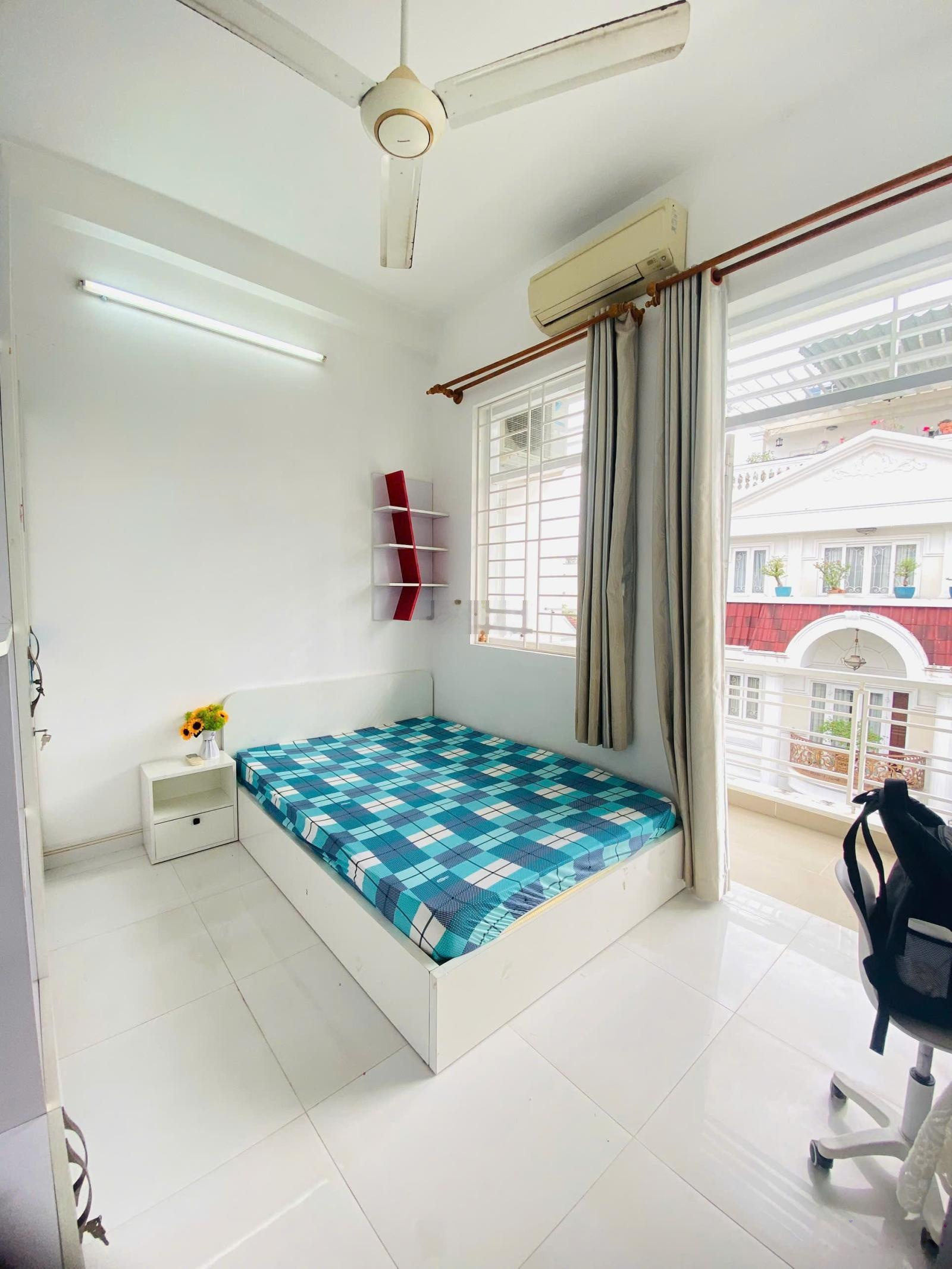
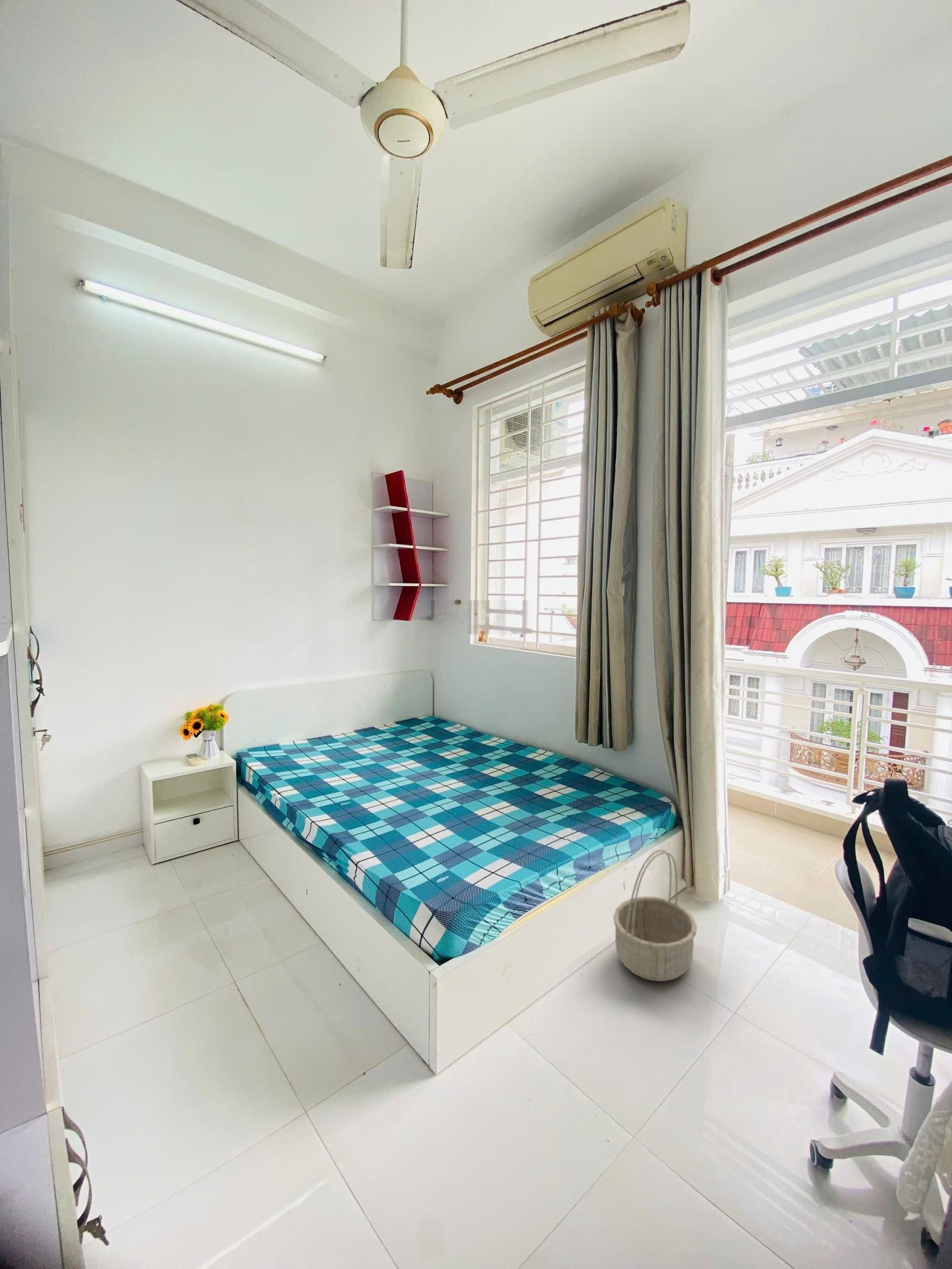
+ basket [613,849,697,982]
